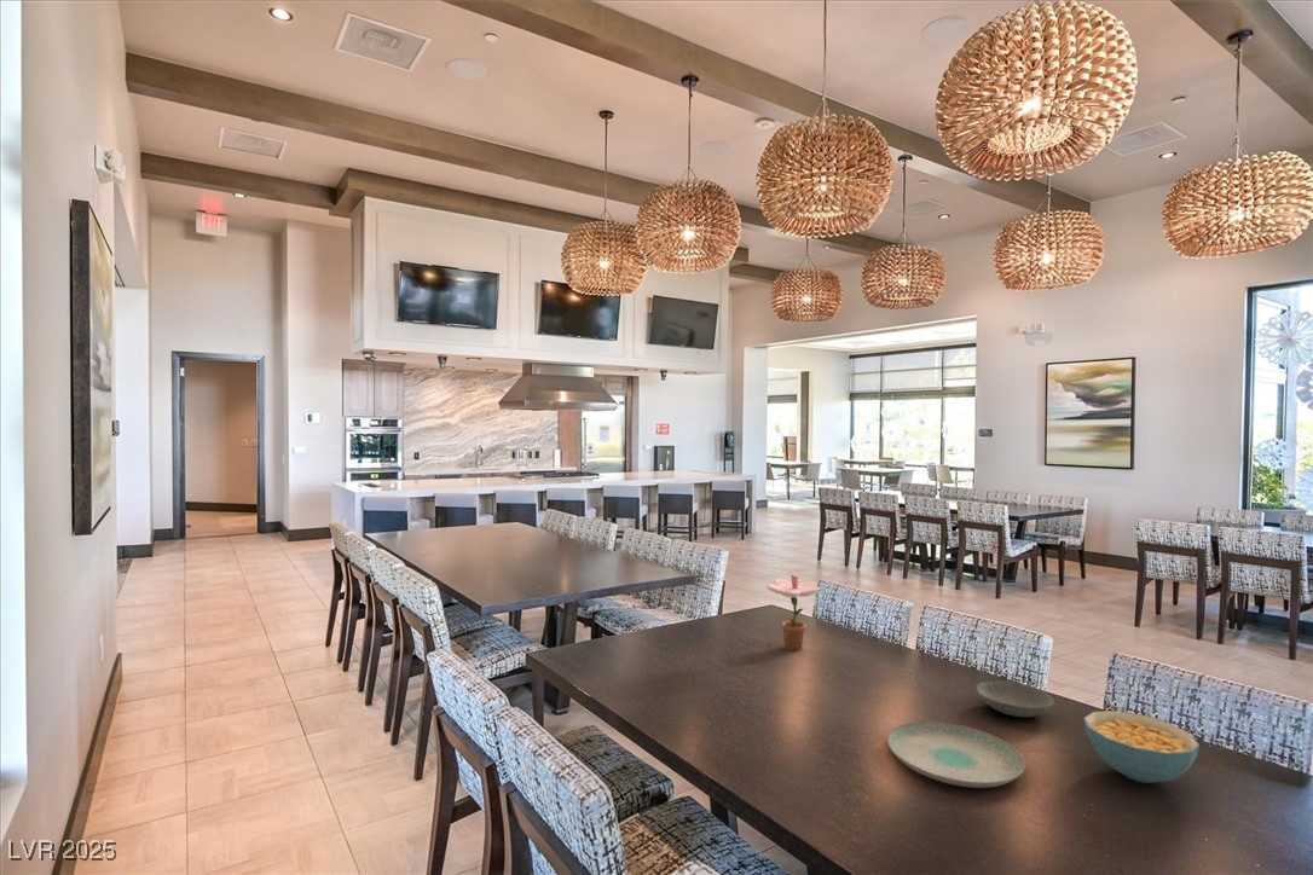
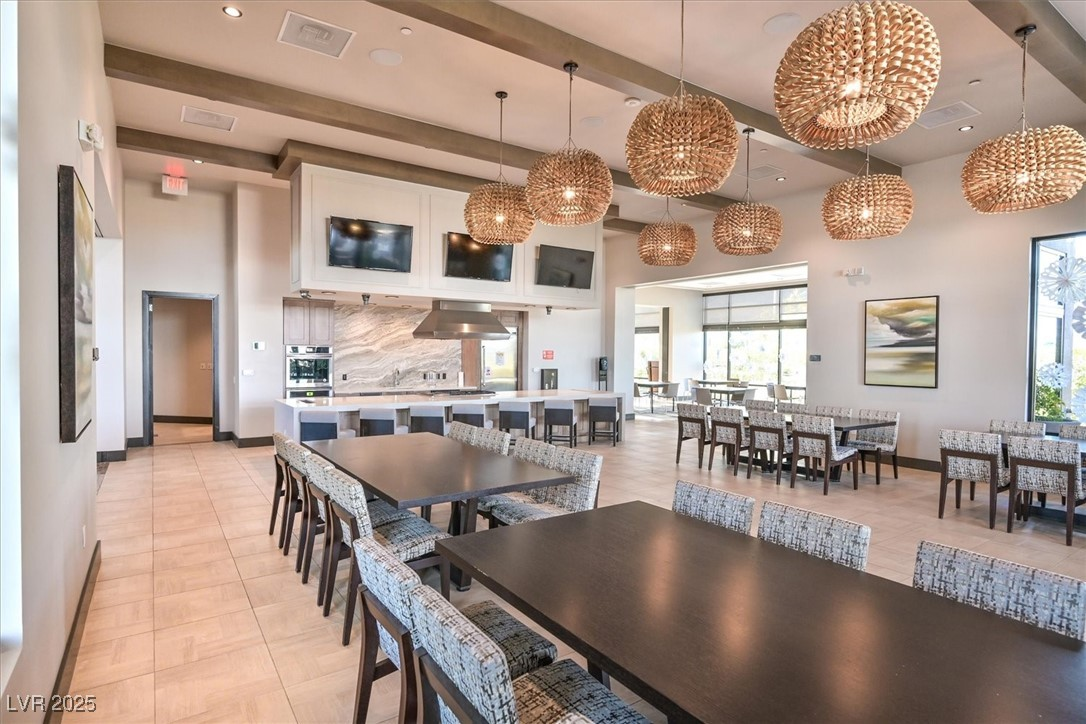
- cereal bowl [1083,709,1201,784]
- plate [886,720,1026,789]
- bowl [974,680,1055,719]
- flower [754,550,821,653]
